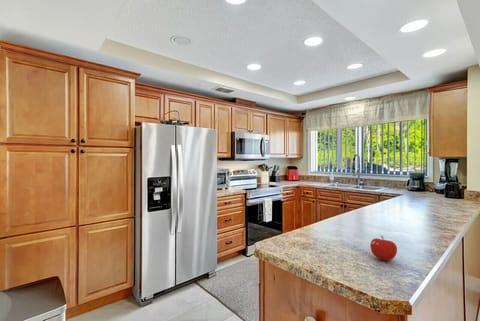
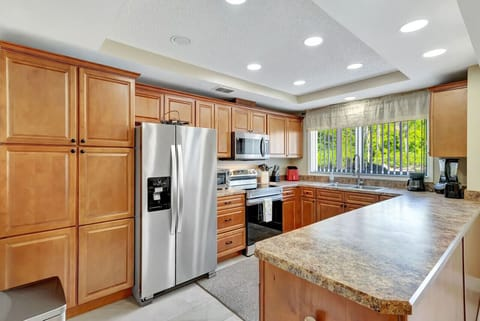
- fruit [369,235,398,261]
